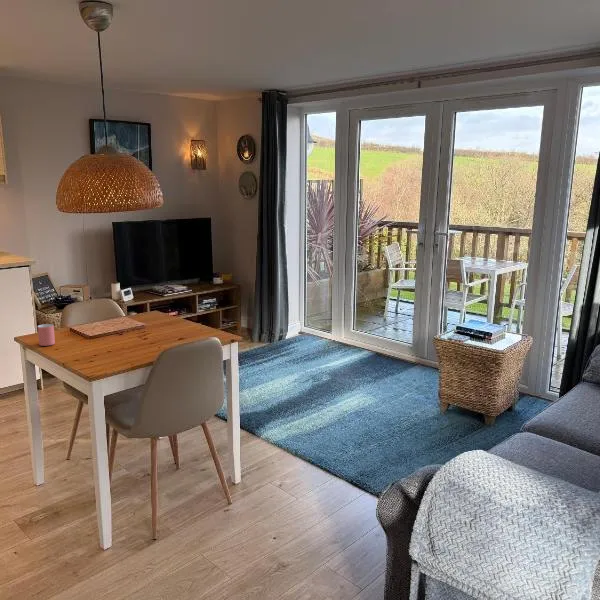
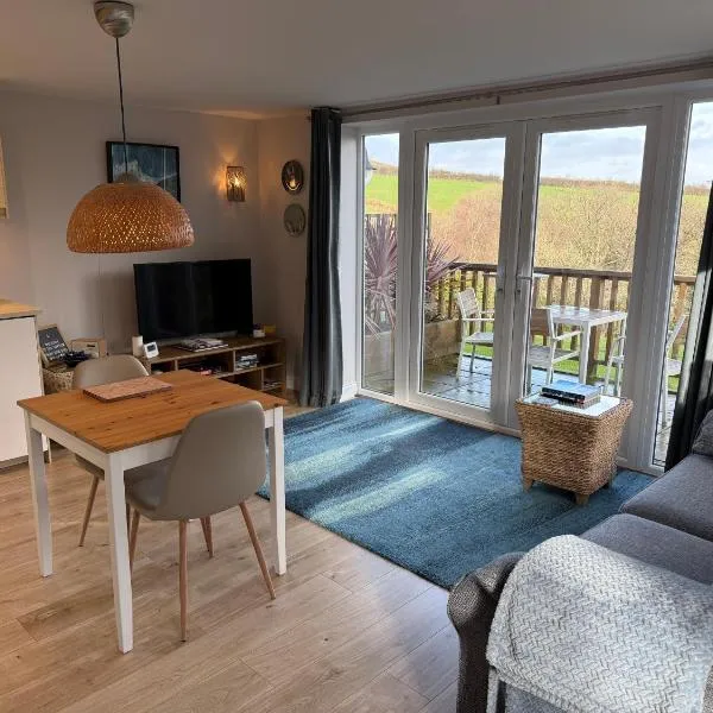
- cup [37,323,56,347]
